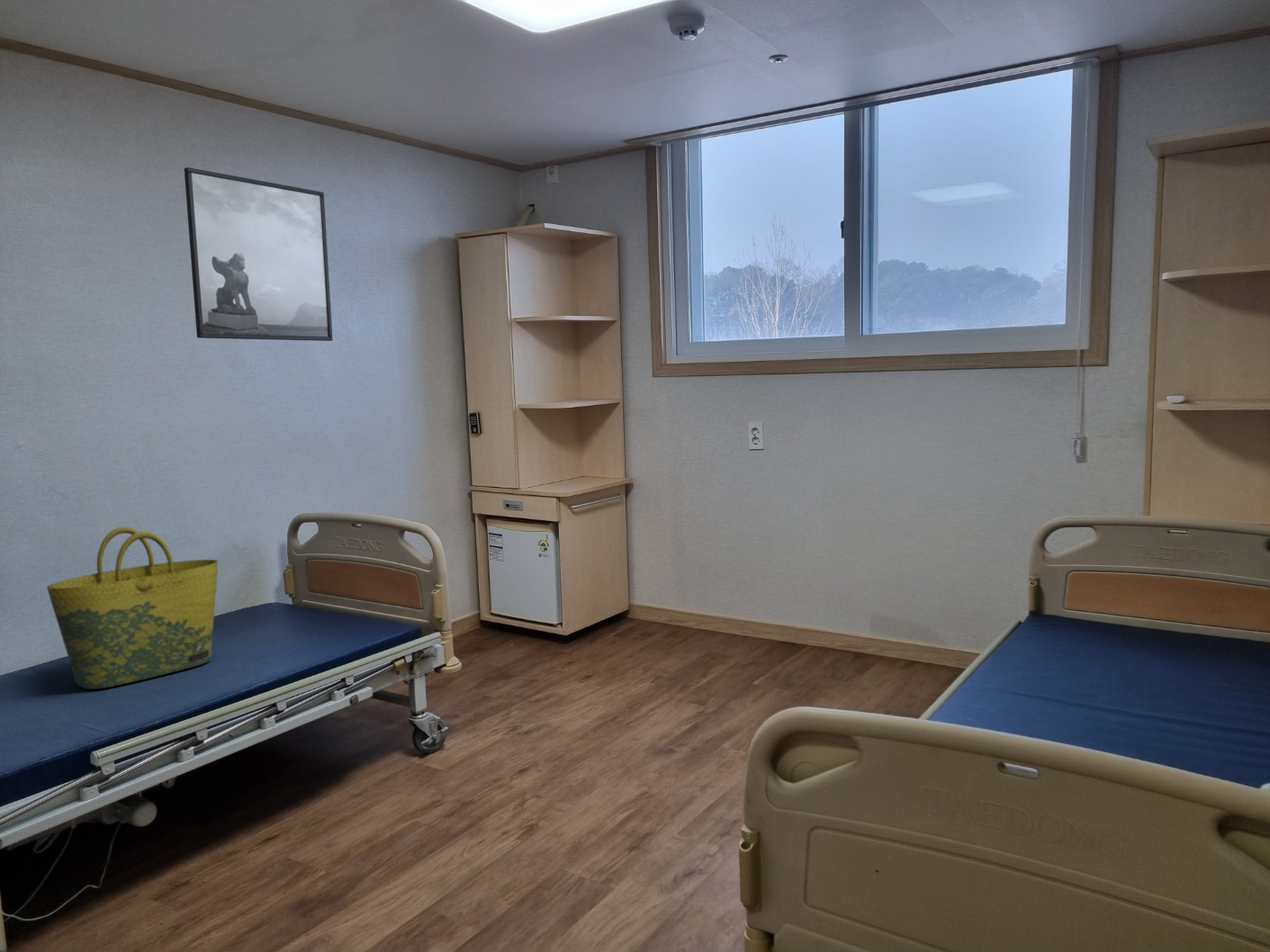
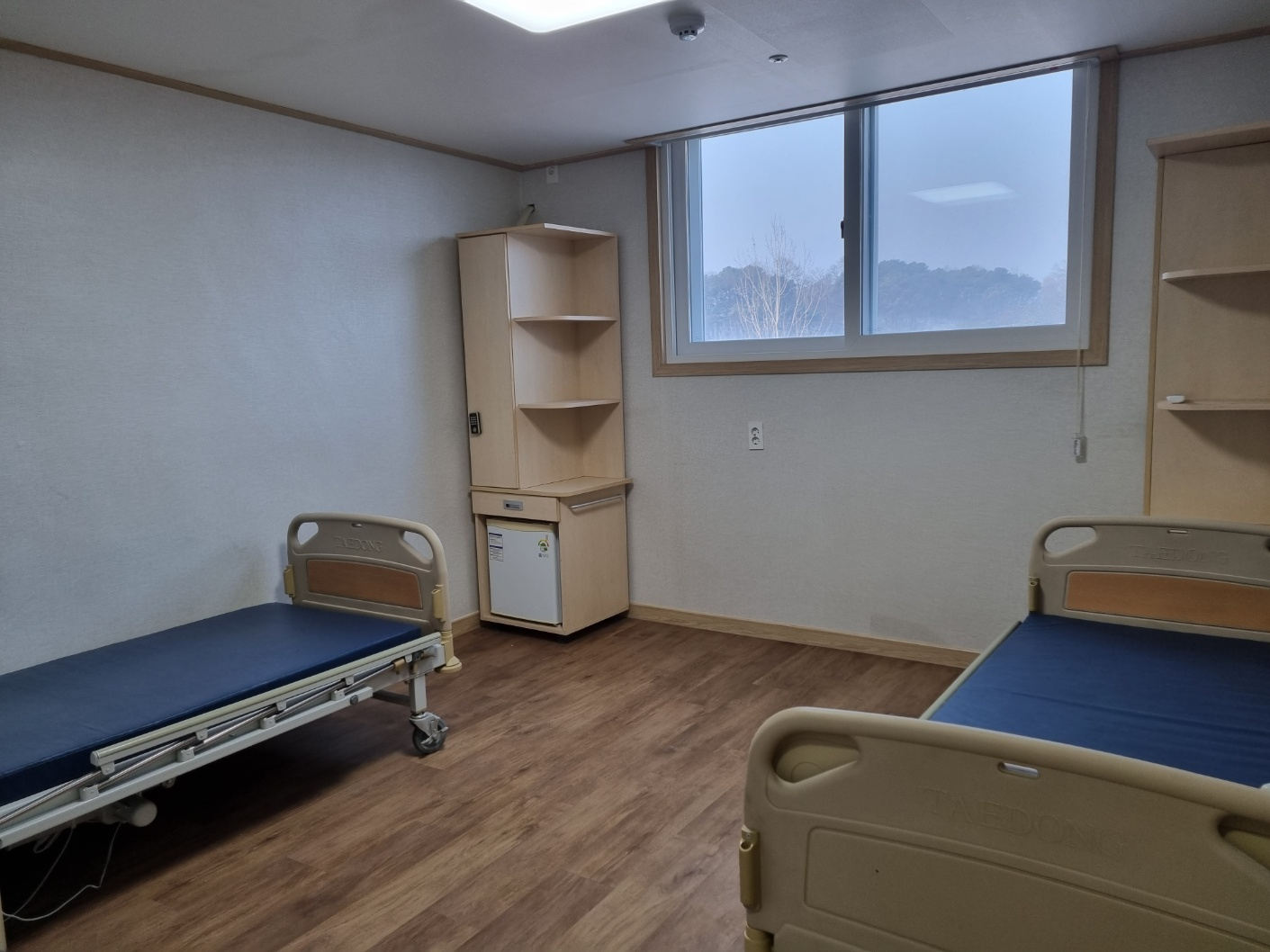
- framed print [184,166,334,342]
- tote bag [46,525,219,690]
